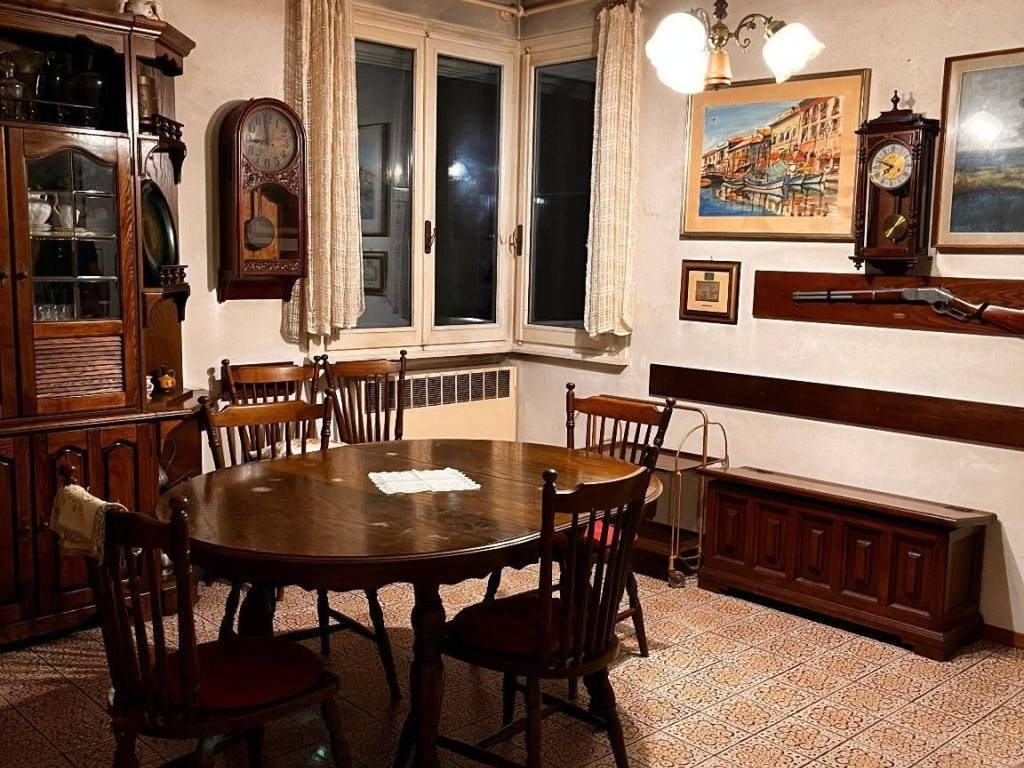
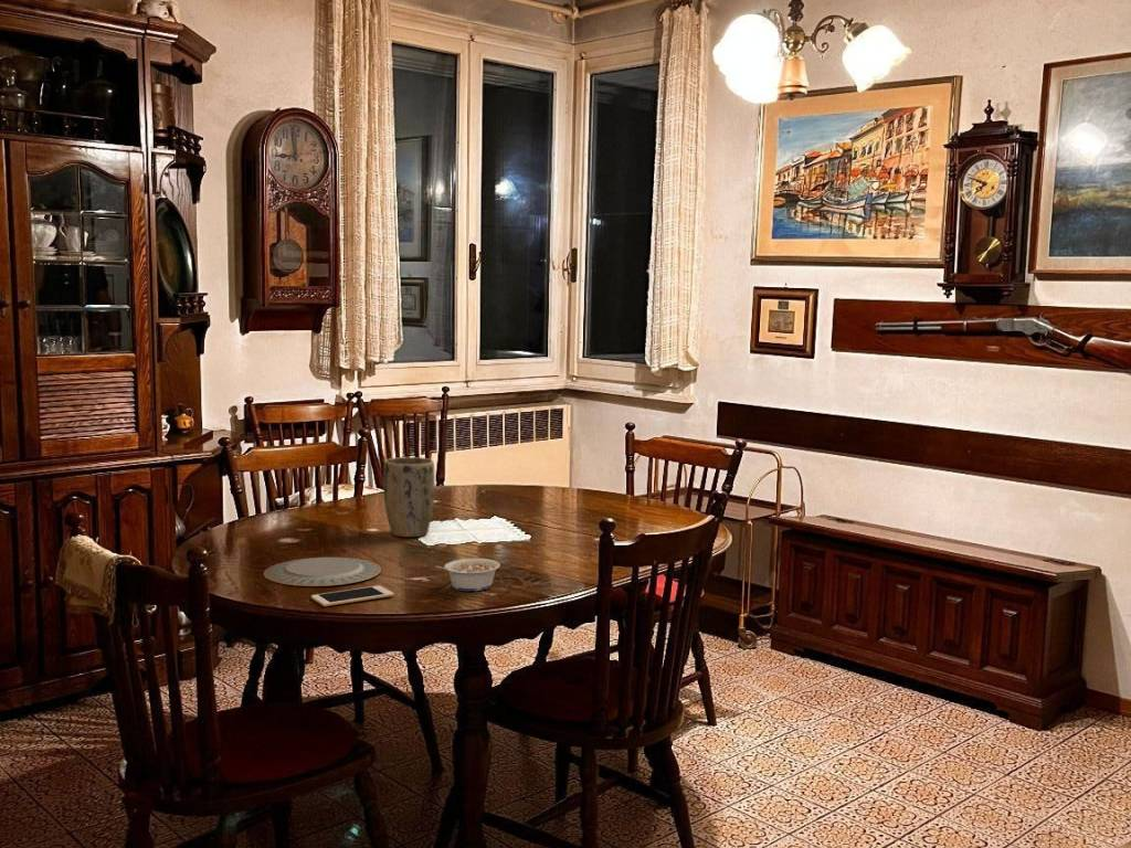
+ chinaware [262,556,382,587]
+ legume [434,558,501,592]
+ plant pot [382,456,436,538]
+ cell phone [310,584,395,607]
